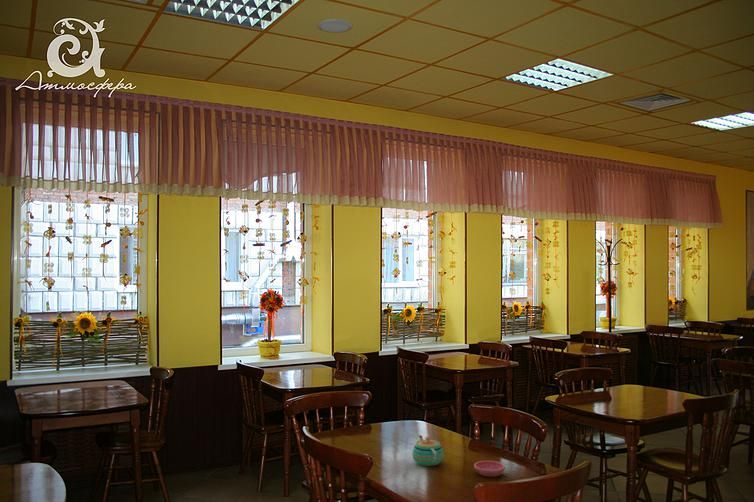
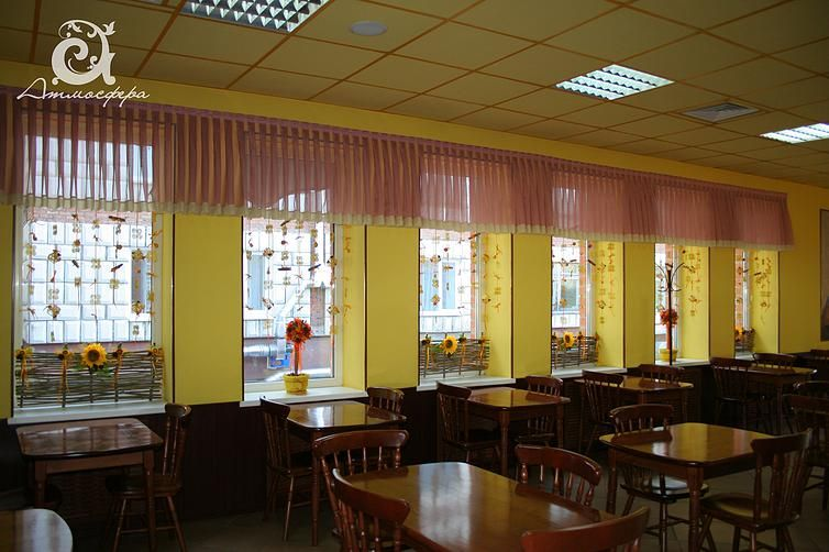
- teapot [411,435,445,467]
- saucer [473,460,506,478]
